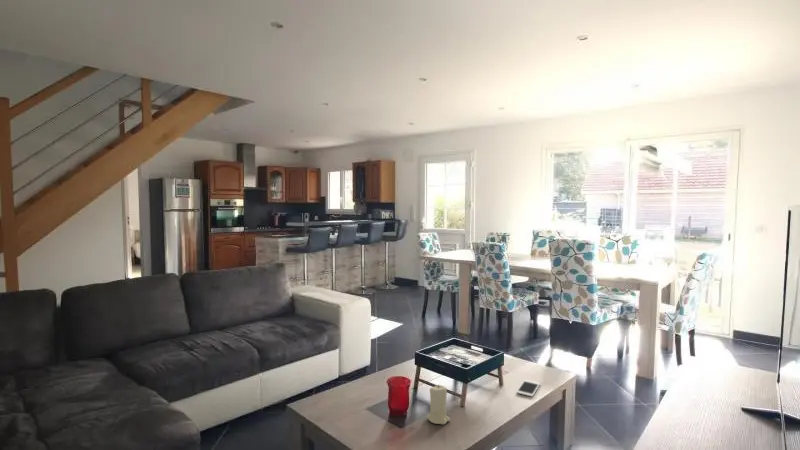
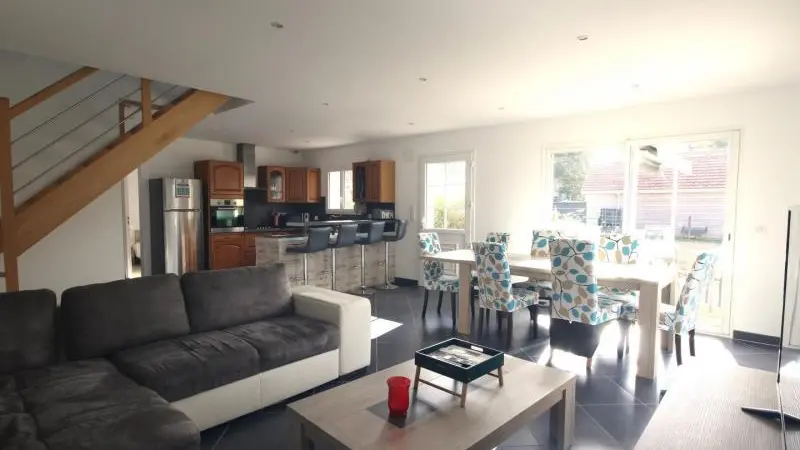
- cell phone [515,379,541,398]
- candle [426,384,451,425]
